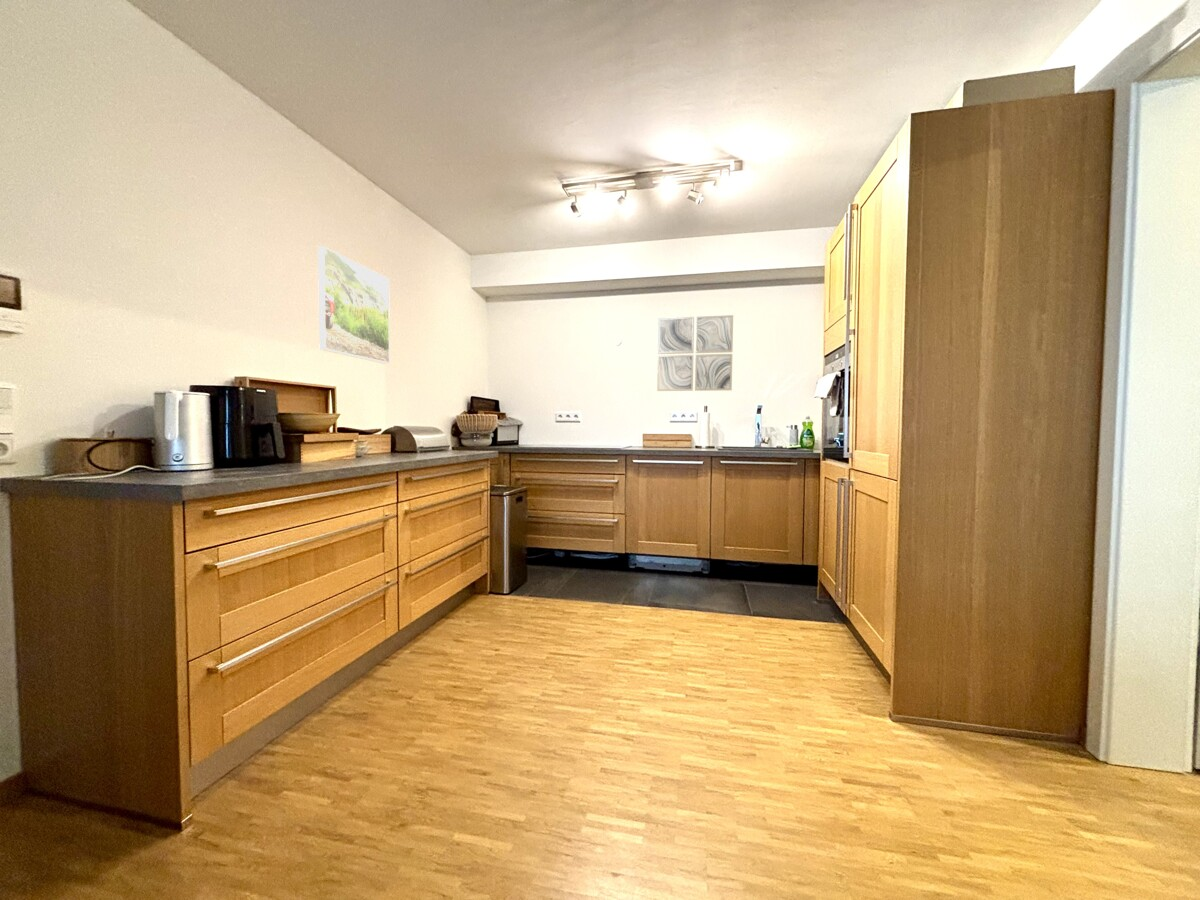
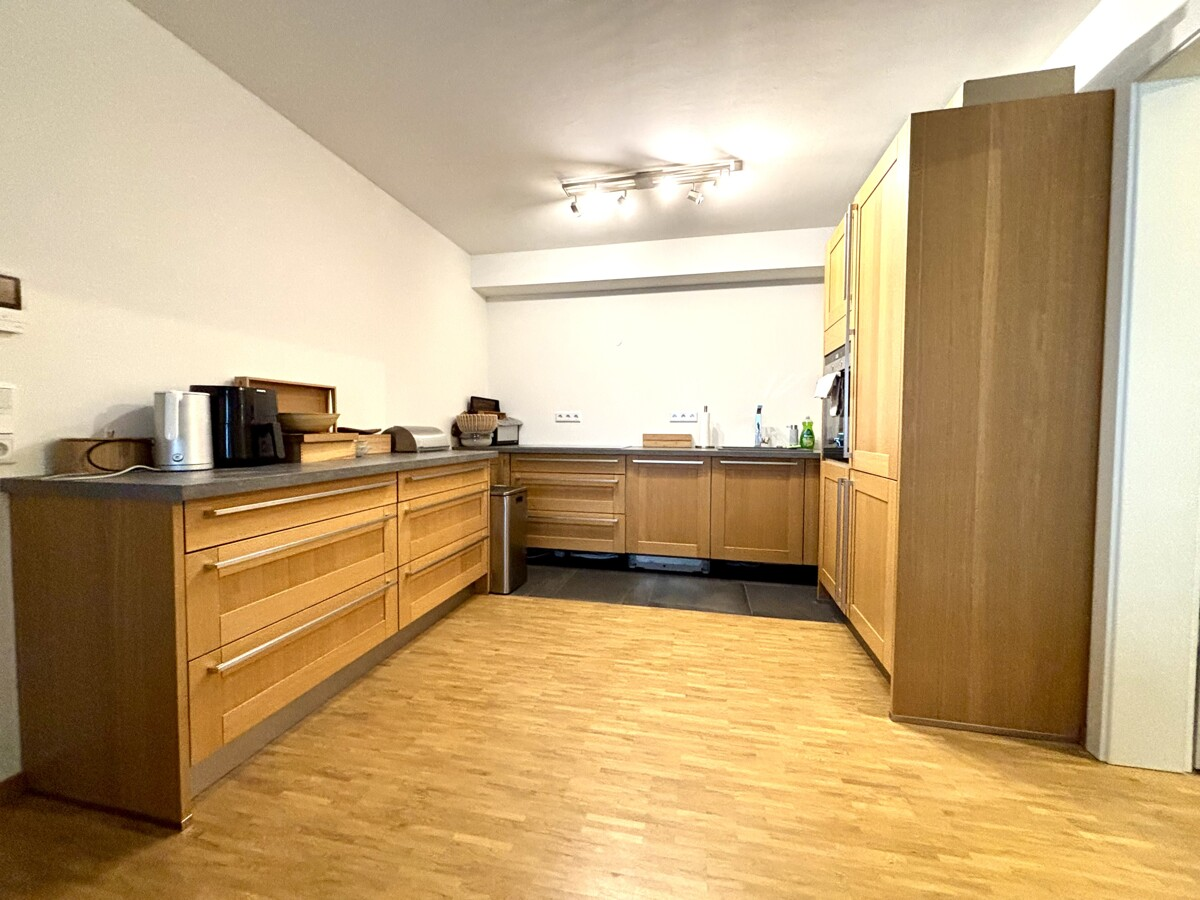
- wall art [656,314,734,392]
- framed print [317,245,391,365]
